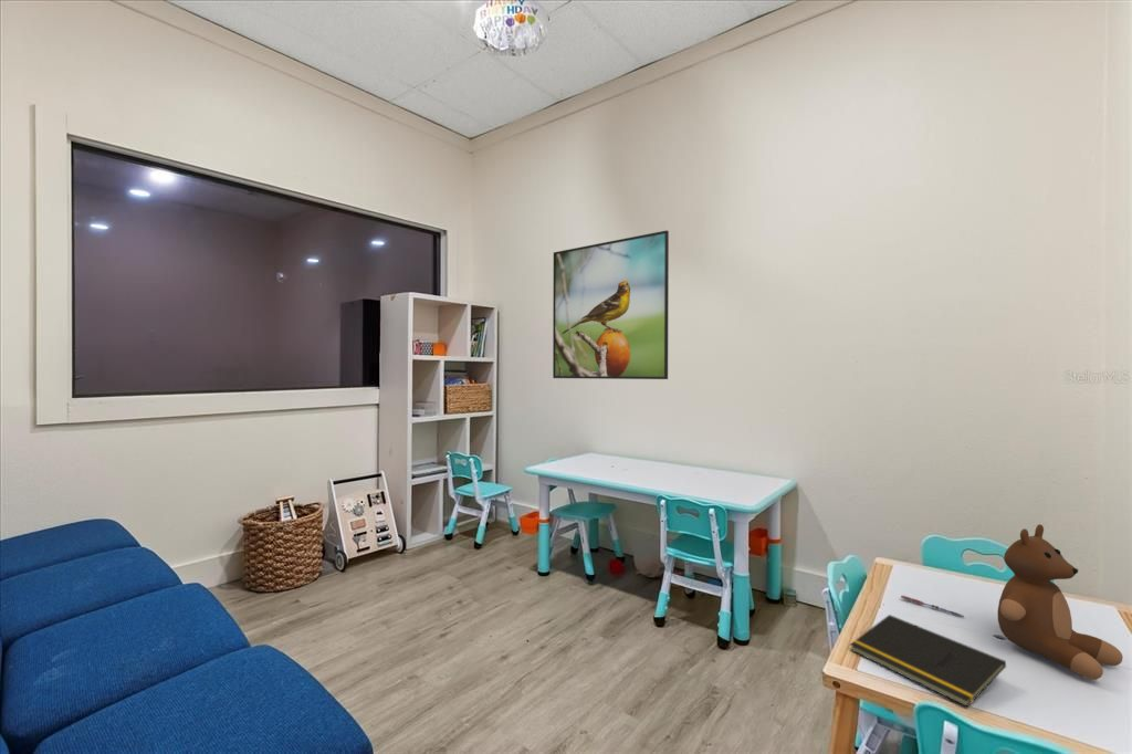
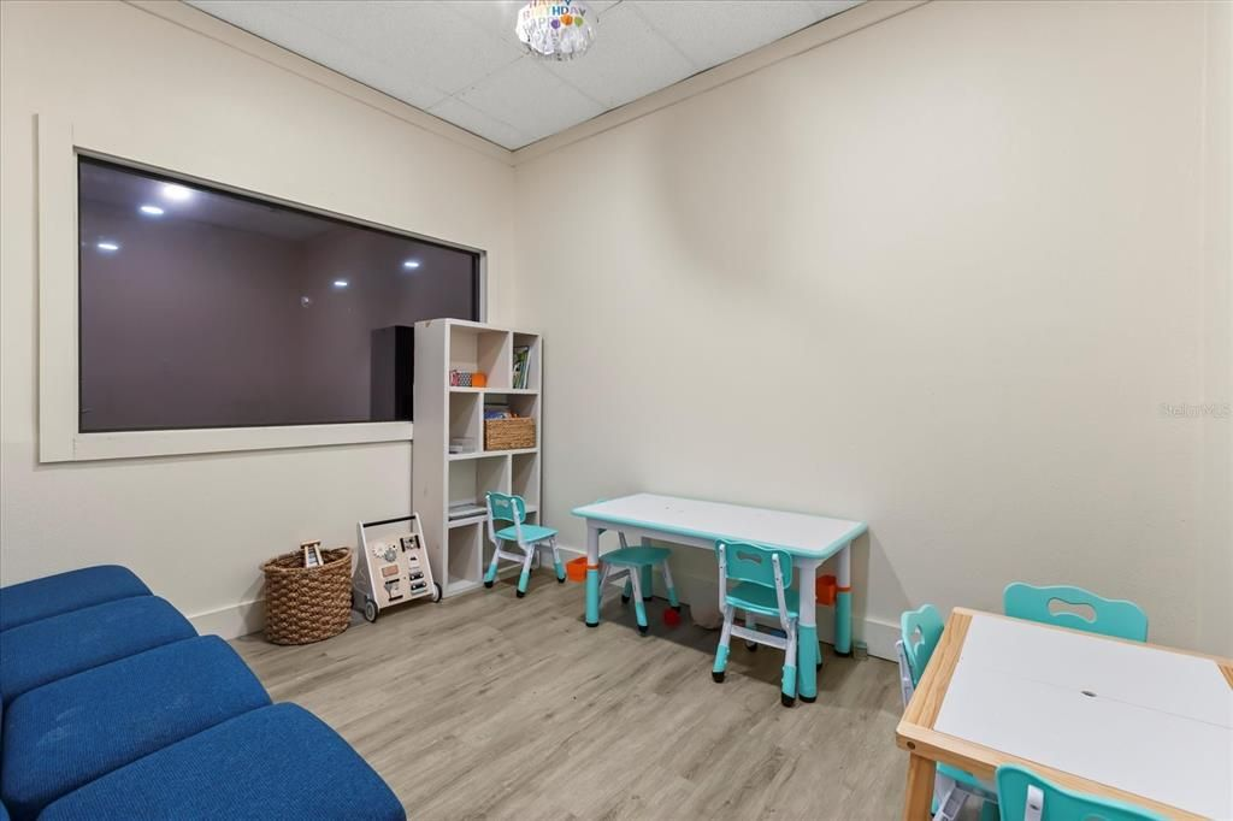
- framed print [552,229,670,380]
- teddy bear [997,523,1123,681]
- pen [900,595,965,618]
- notepad [849,614,1007,708]
